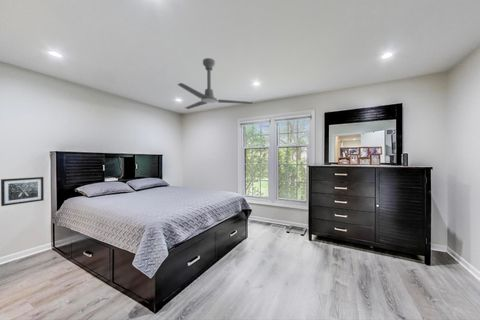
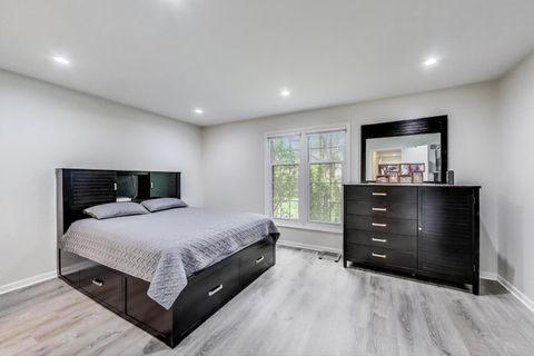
- ceiling fan [177,57,254,110]
- wall art [0,176,45,207]
